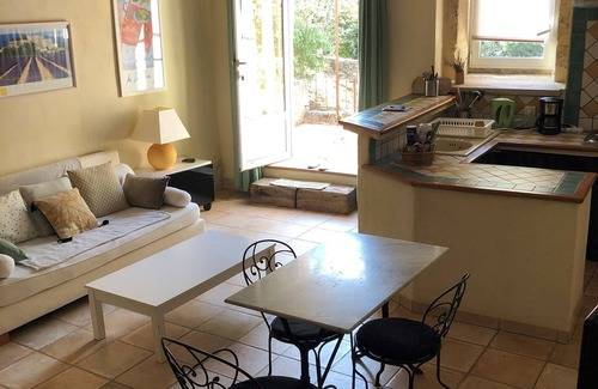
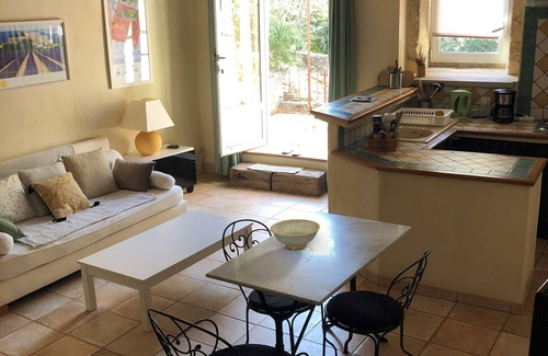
+ dish [269,218,321,251]
